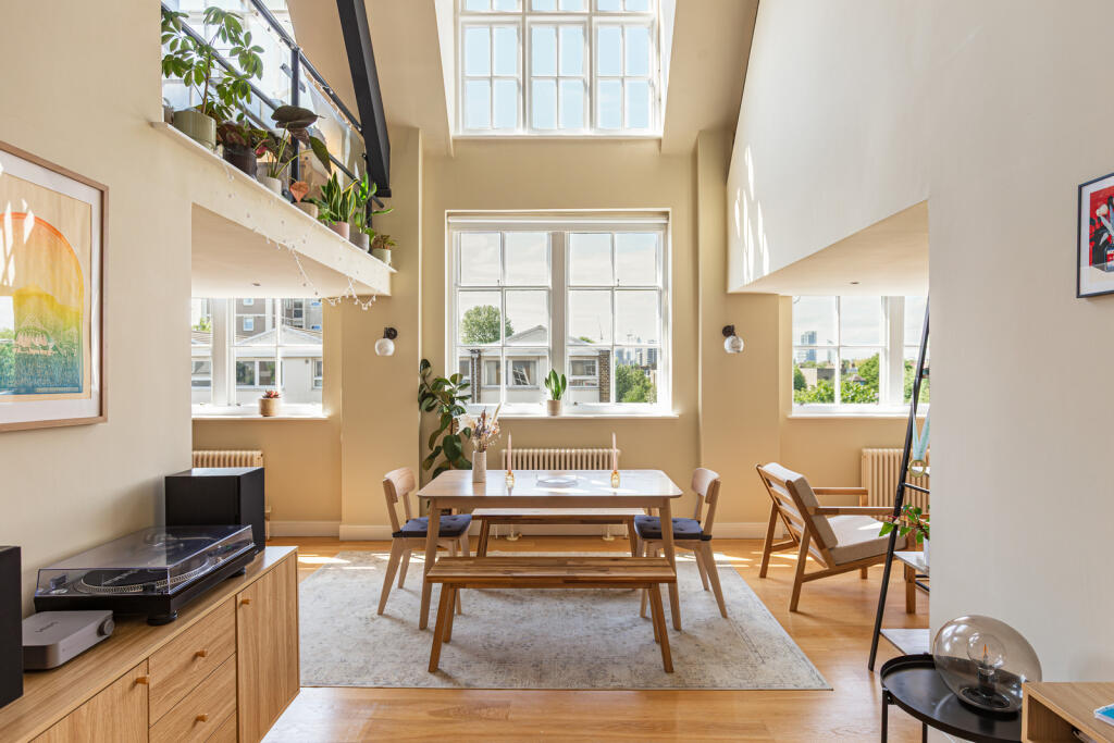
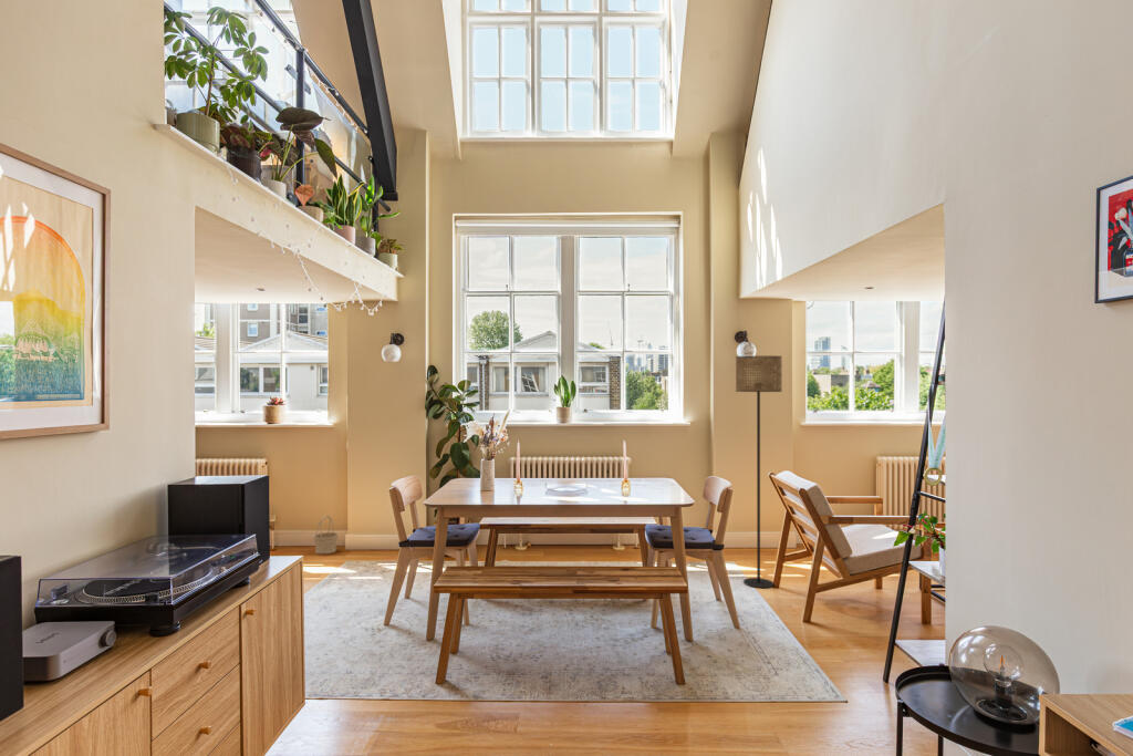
+ basket [312,515,340,555]
+ floor lamp [735,355,783,589]
